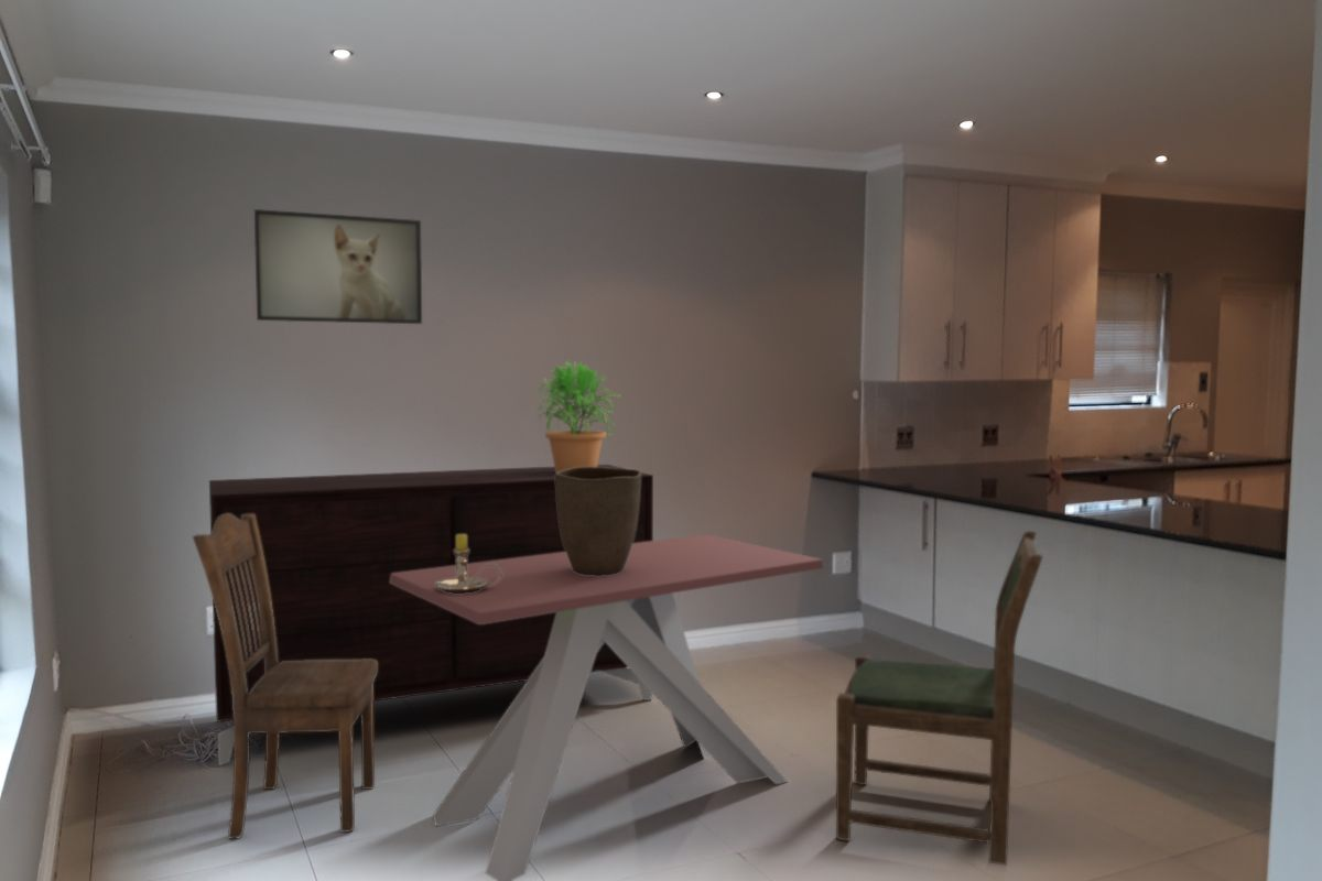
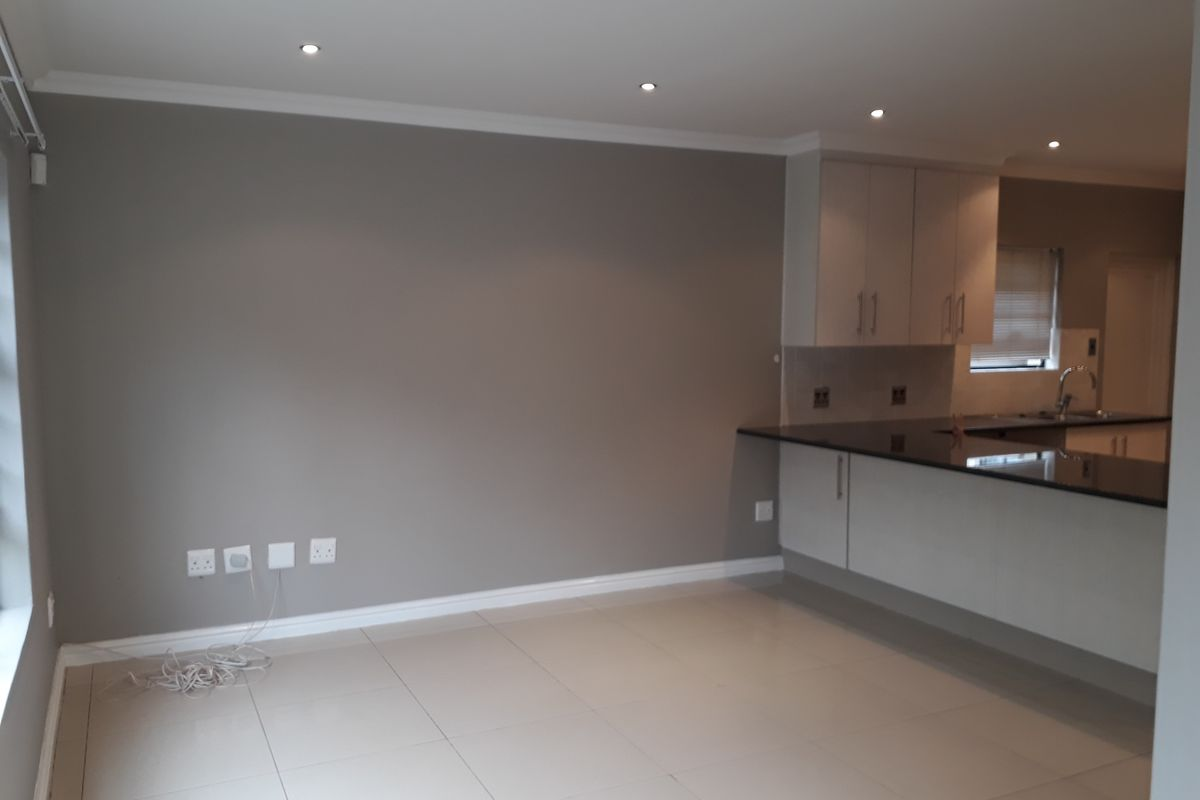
- potted plant [532,360,621,474]
- candlestick [435,534,502,594]
- sideboard [208,464,654,766]
- vase [555,467,641,576]
- dining chair [835,530,1043,867]
- dining table [390,533,825,881]
- dining chair [192,513,378,840]
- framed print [253,208,423,325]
